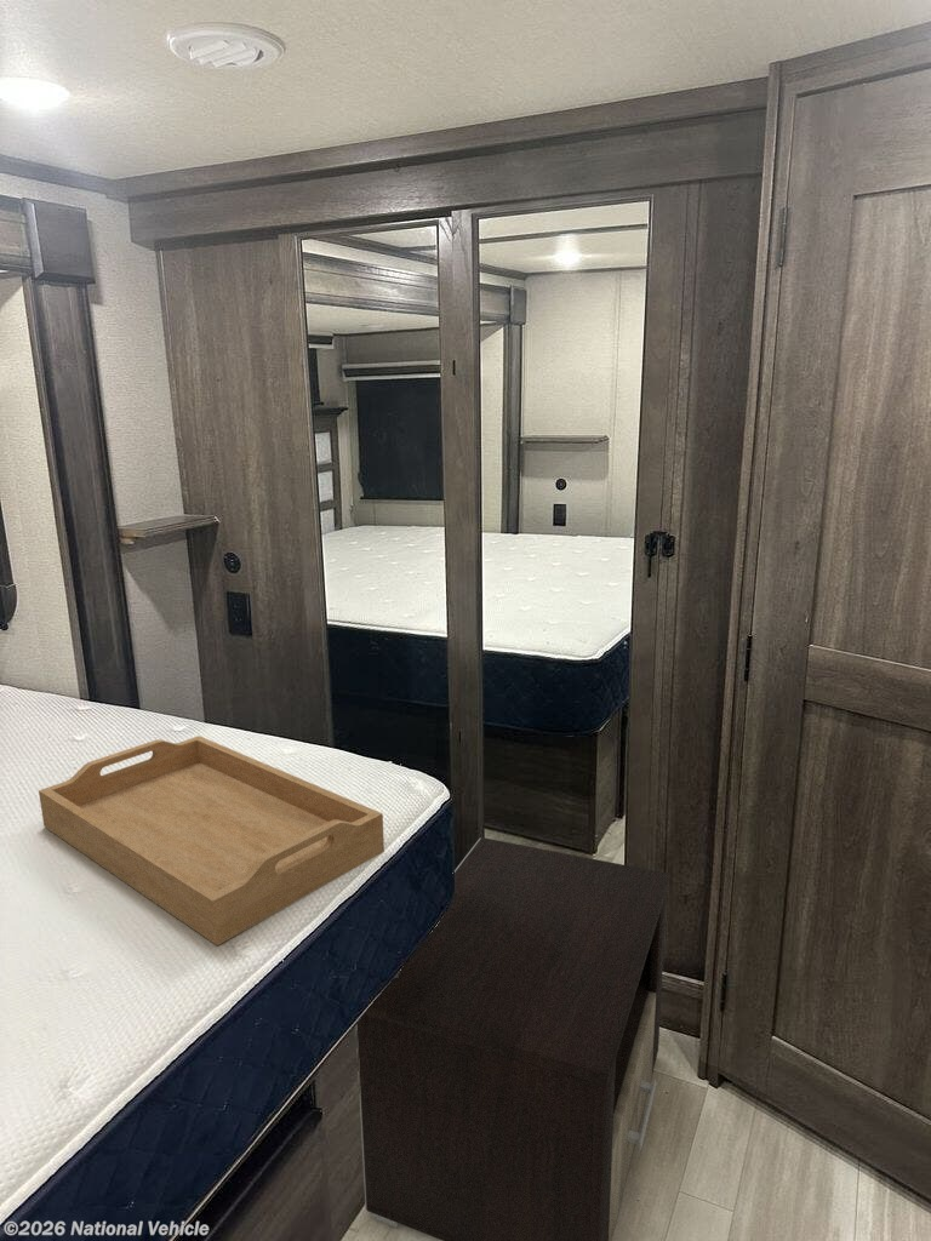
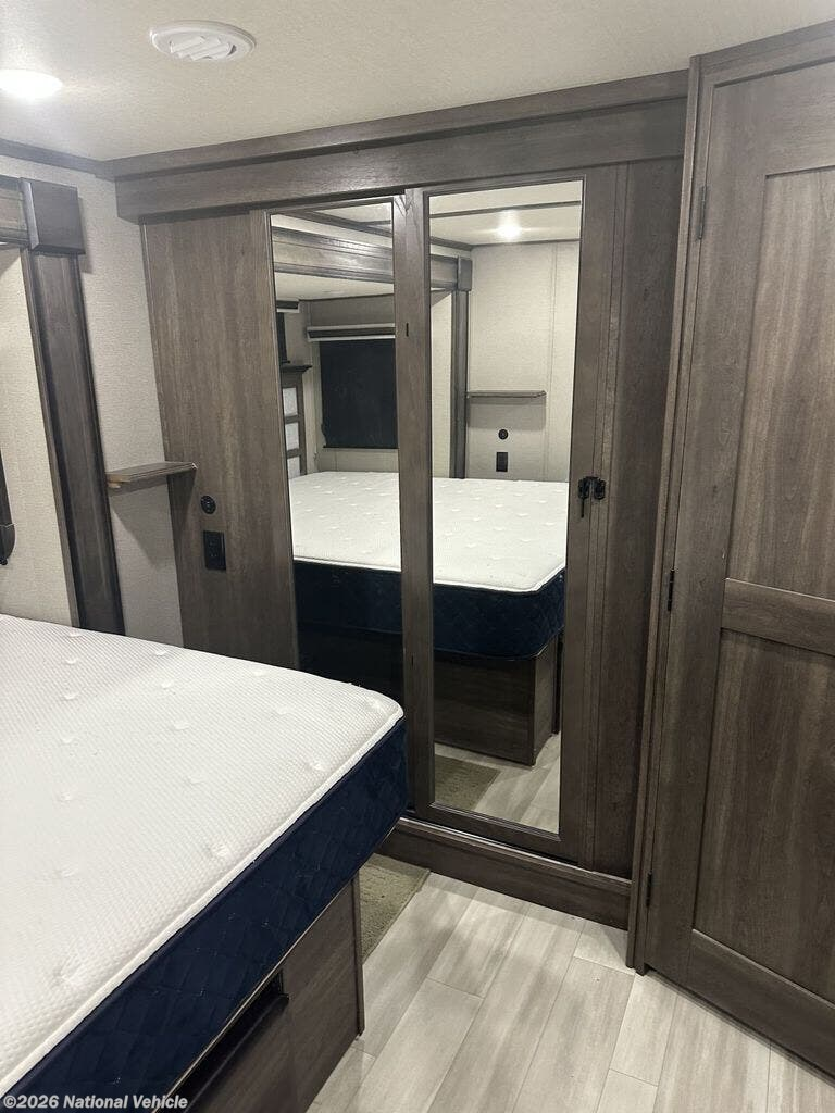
- nightstand [355,836,672,1241]
- serving tray [38,734,385,947]
